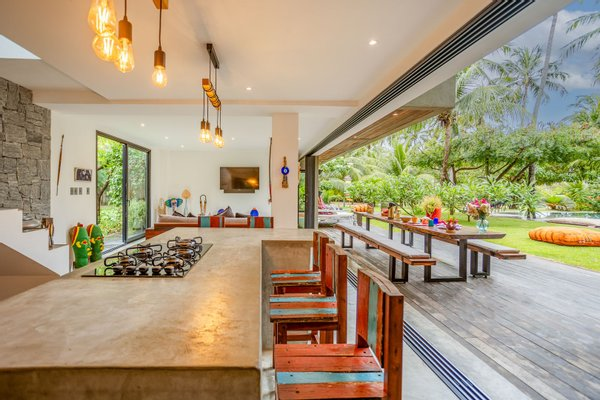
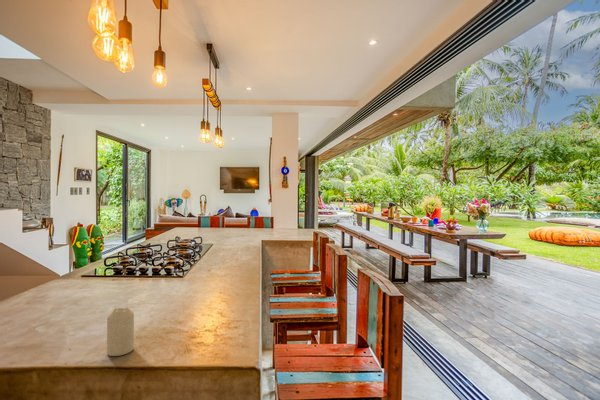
+ candle [106,307,135,357]
